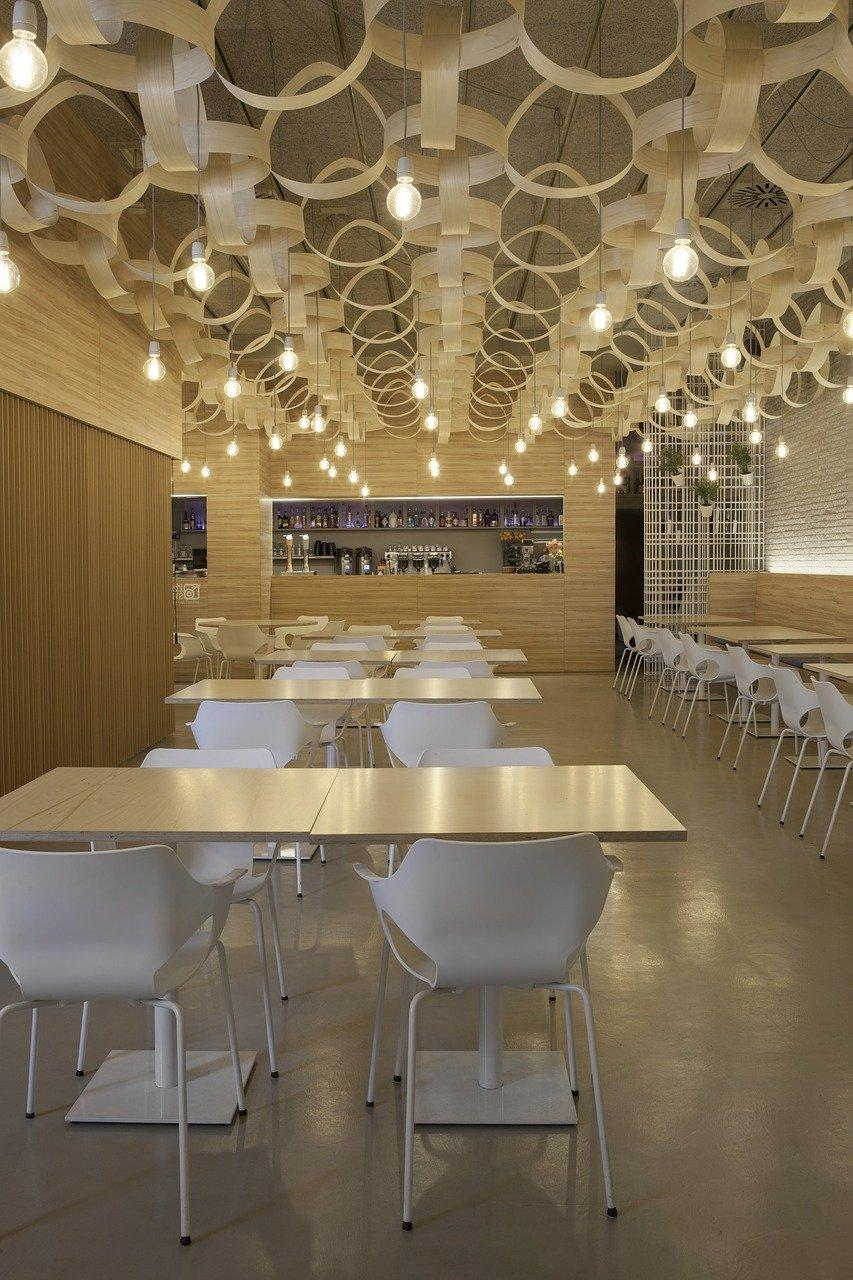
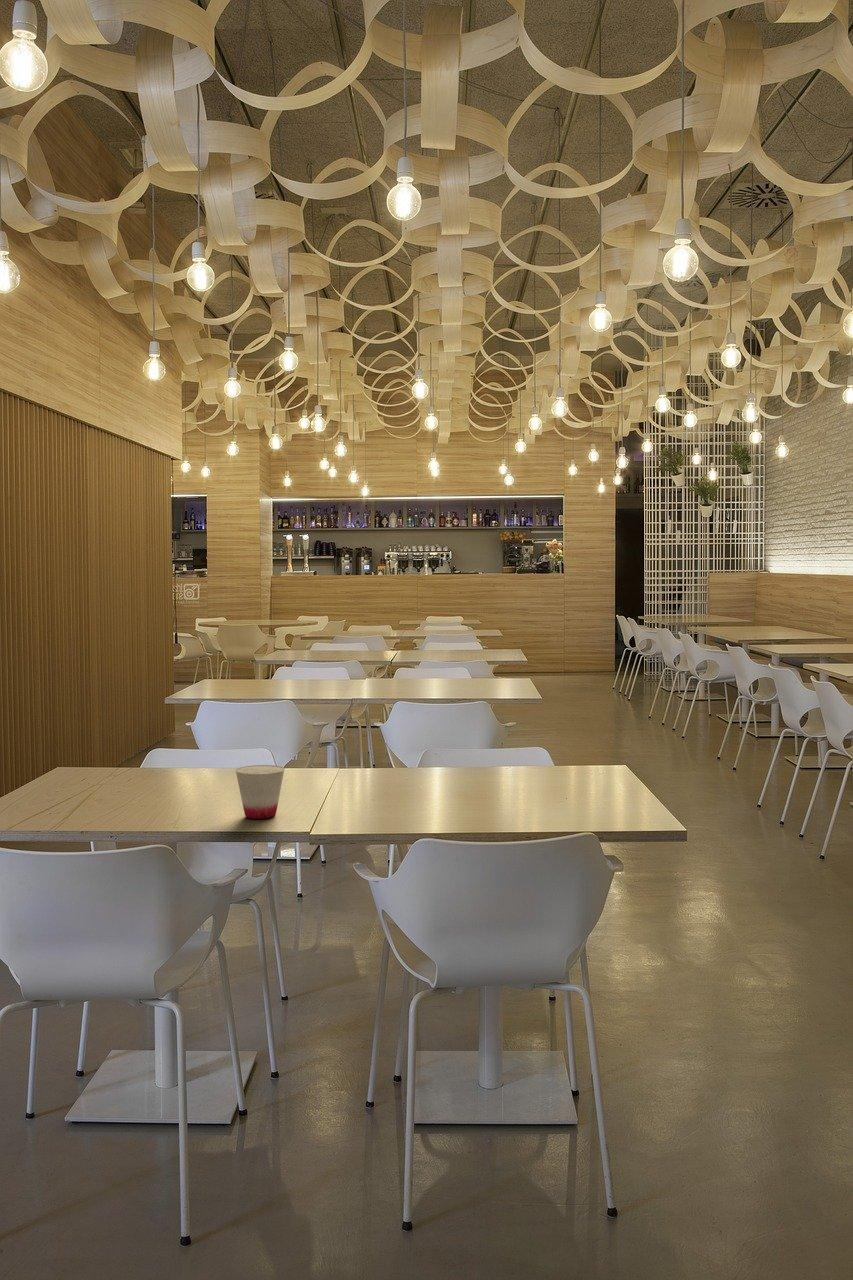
+ cup [235,764,285,820]
